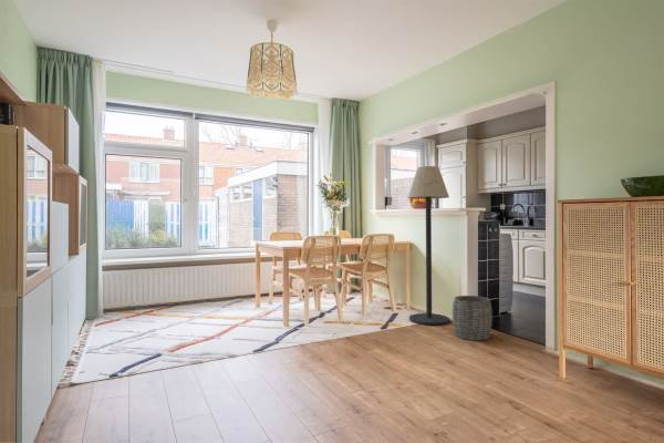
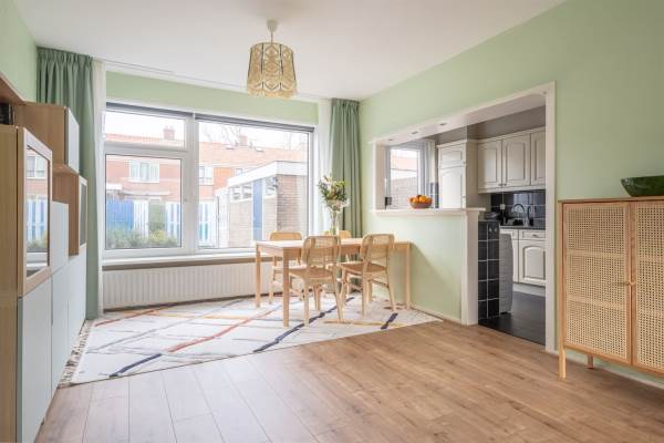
- woven basket [452,295,494,341]
- floor lamp [406,165,450,326]
